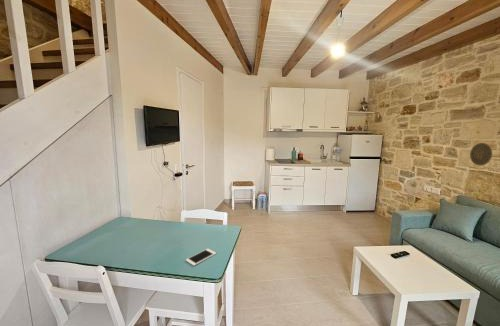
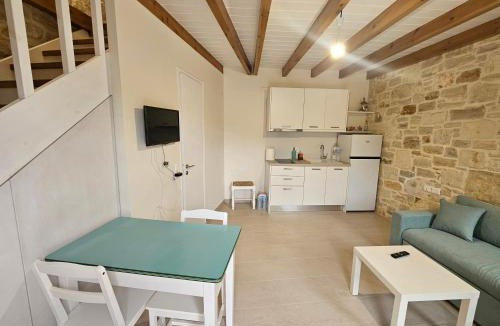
- cell phone [185,248,217,267]
- decorative plate [469,142,493,167]
